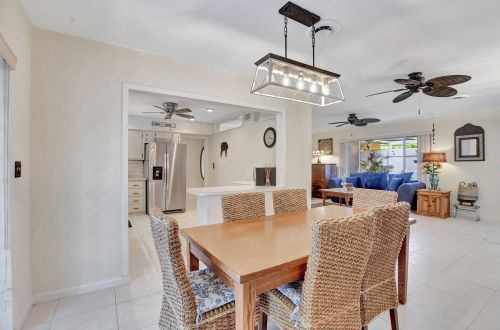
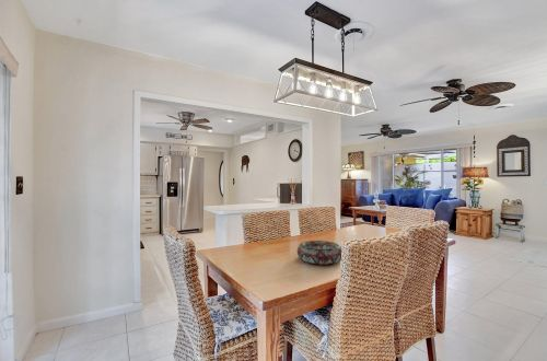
+ decorative bowl [296,240,342,265]
